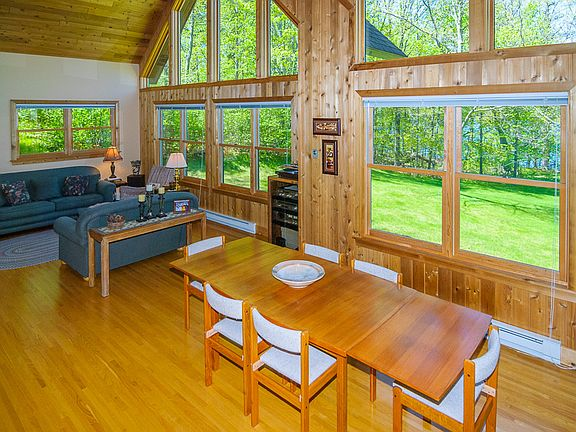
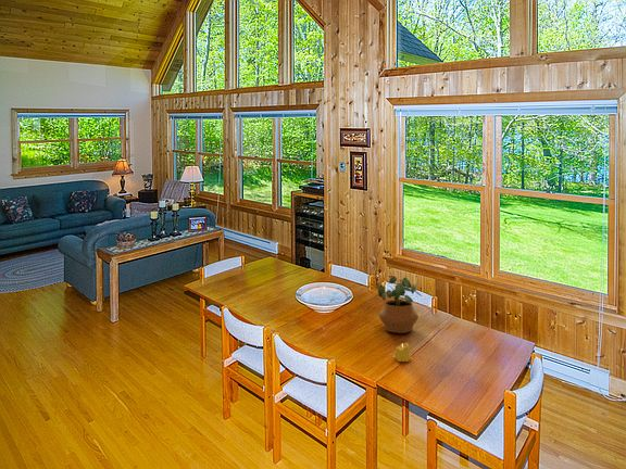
+ potted plant [377,276,423,334]
+ candle [392,342,413,363]
